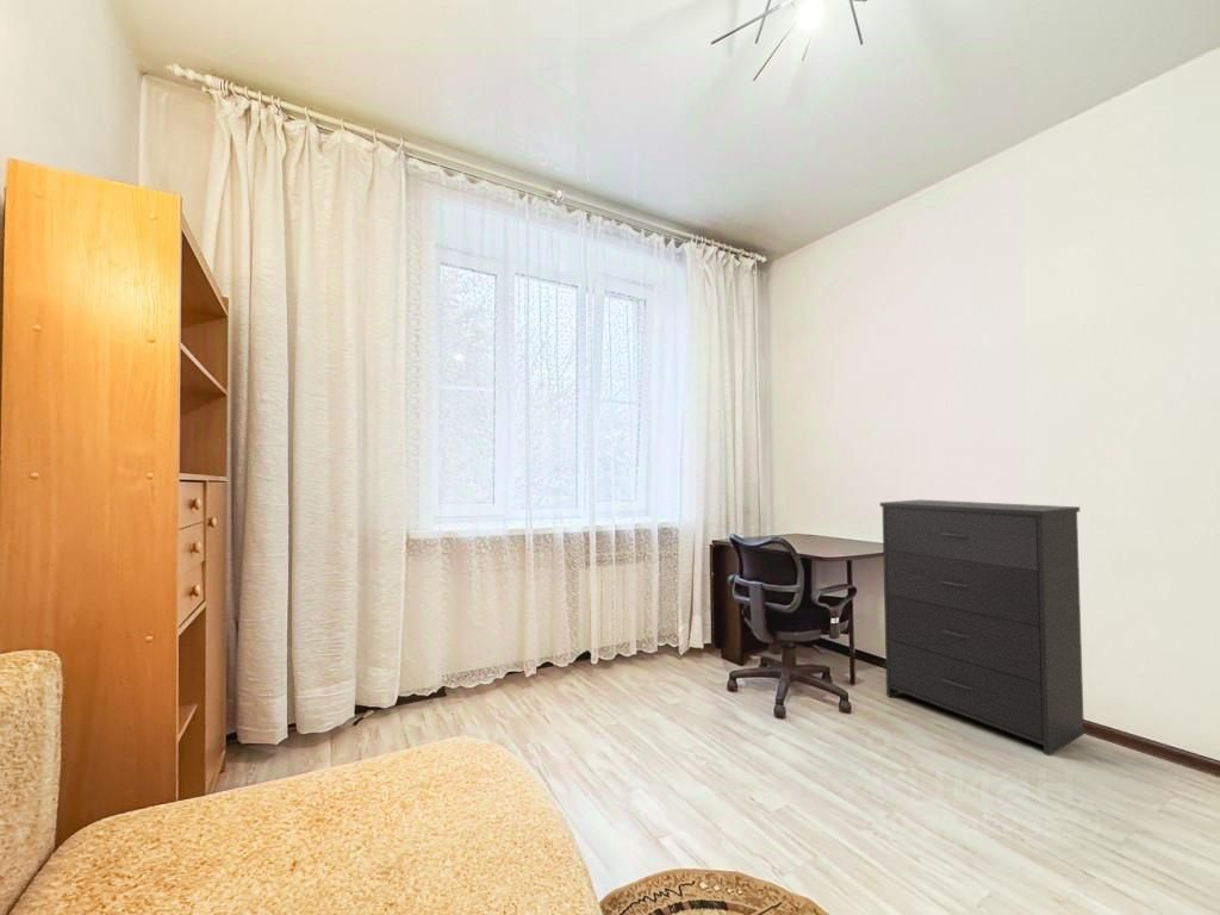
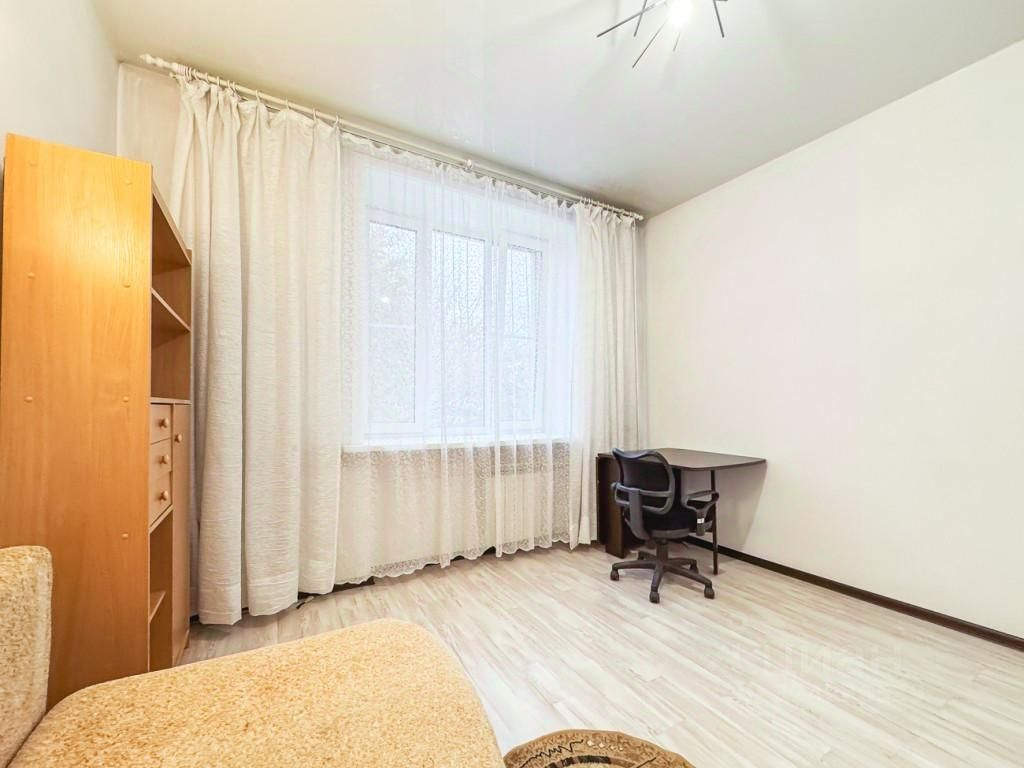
- dresser [879,499,1085,758]
